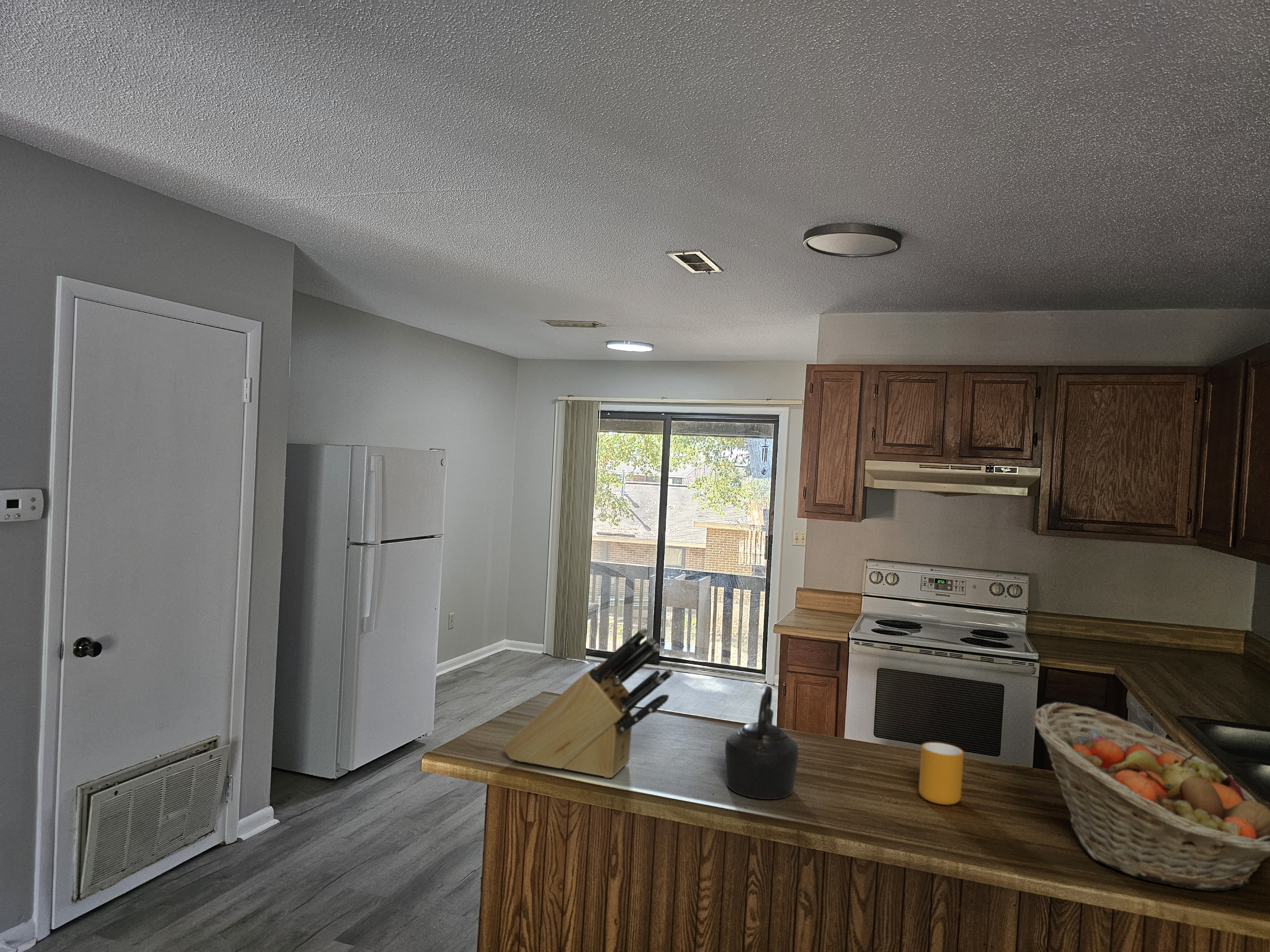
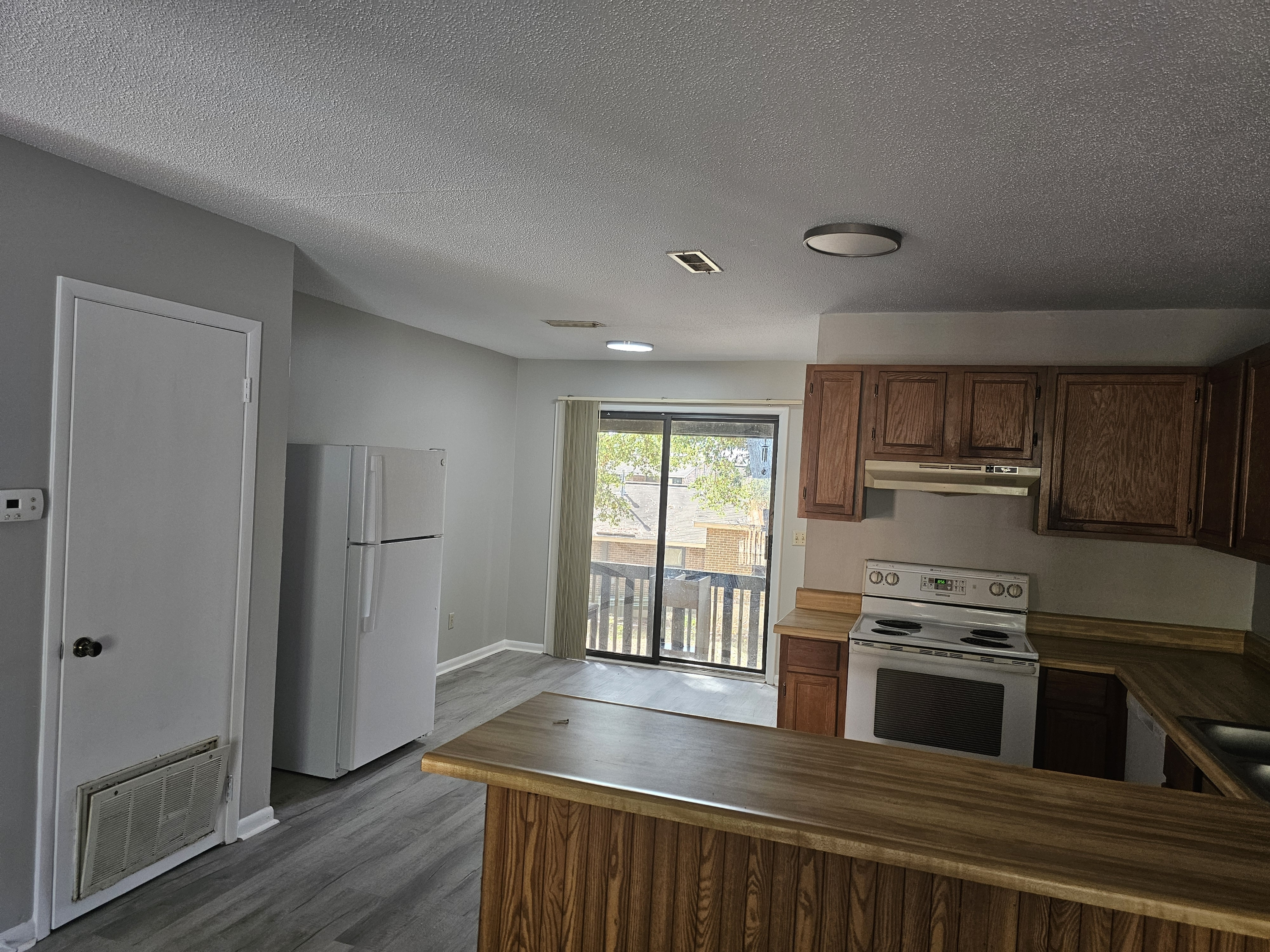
- kettle [725,685,799,800]
- knife block [502,627,674,779]
- mug [919,742,964,805]
- fruit basket [1034,702,1270,891]
